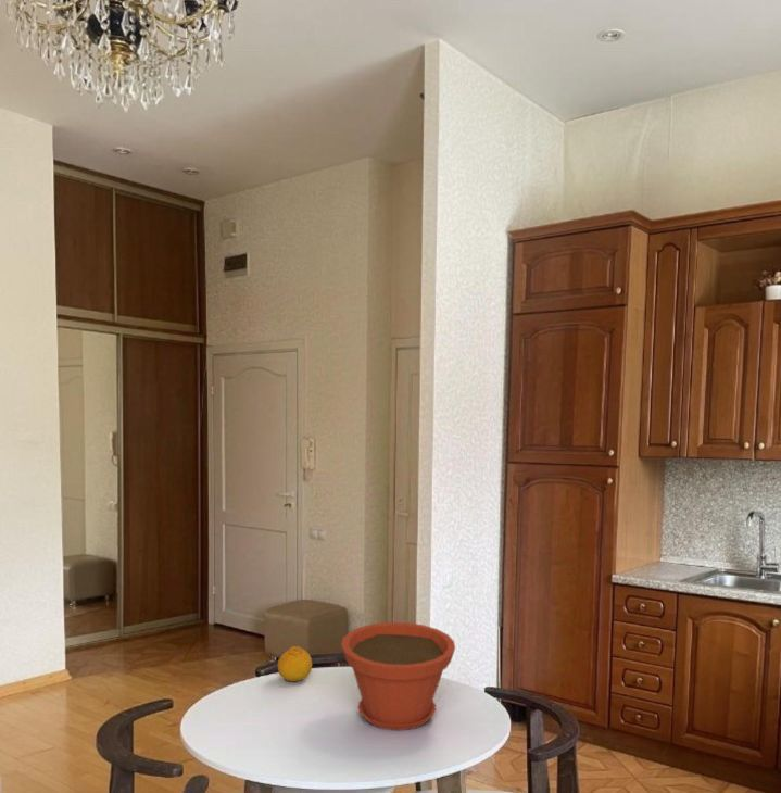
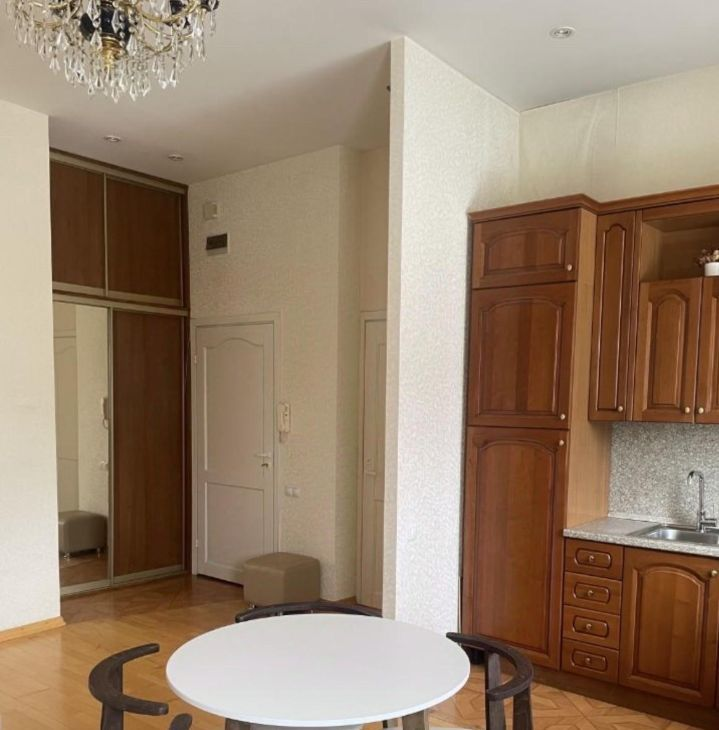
- fruit [277,645,313,682]
- plant pot [340,621,456,731]
